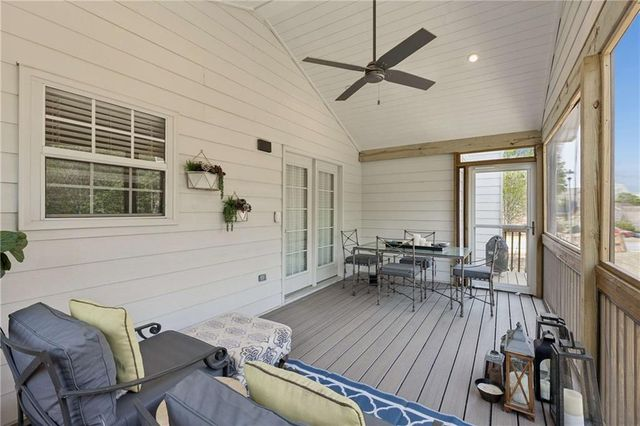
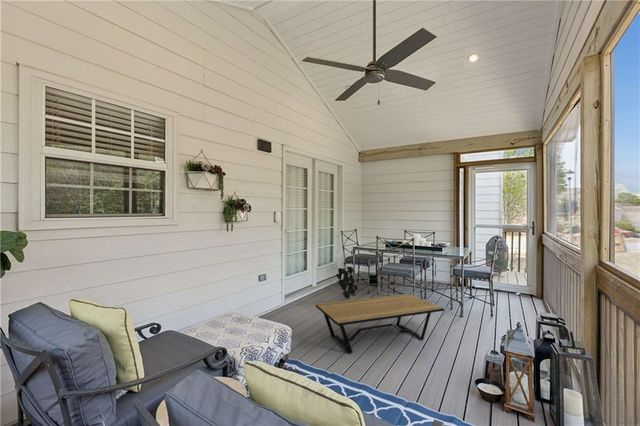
+ coffee table [315,293,445,354]
+ decorative plant [336,266,359,300]
